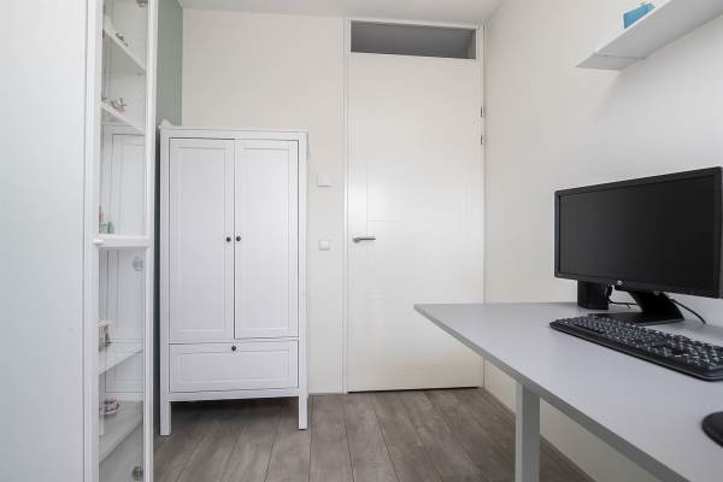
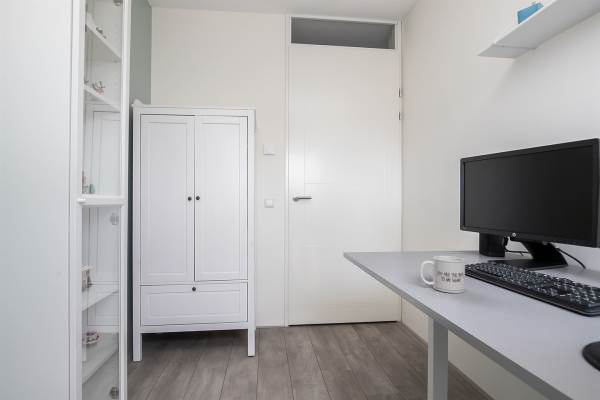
+ mug [419,255,466,294]
